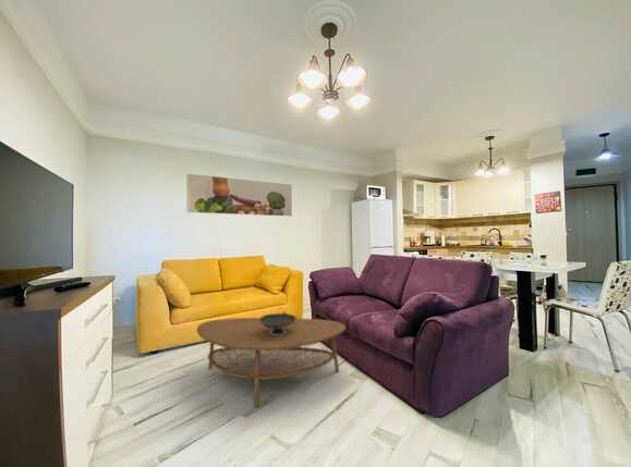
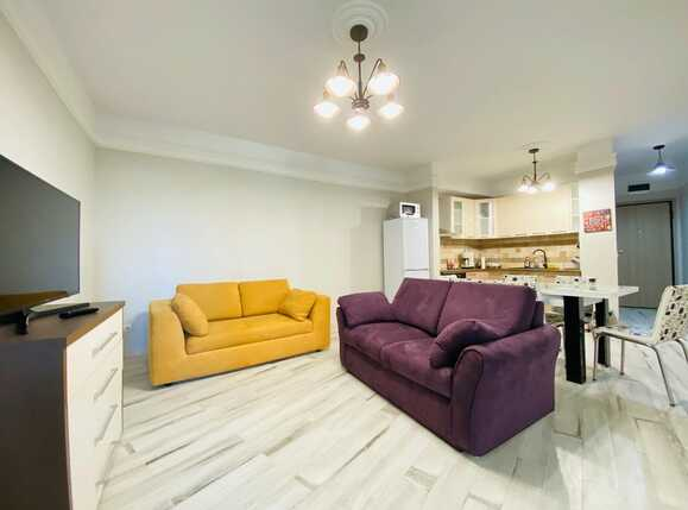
- coffee table [195,317,347,407]
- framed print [185,172,293,218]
- decorative bowl [259,311,298,335]
